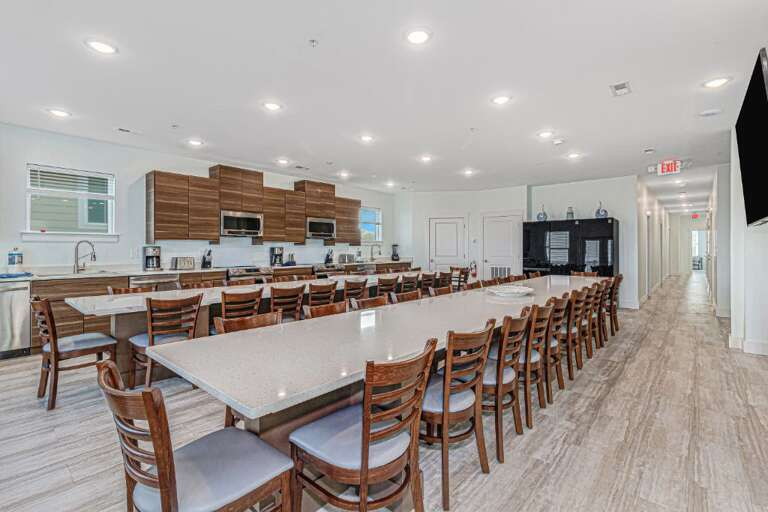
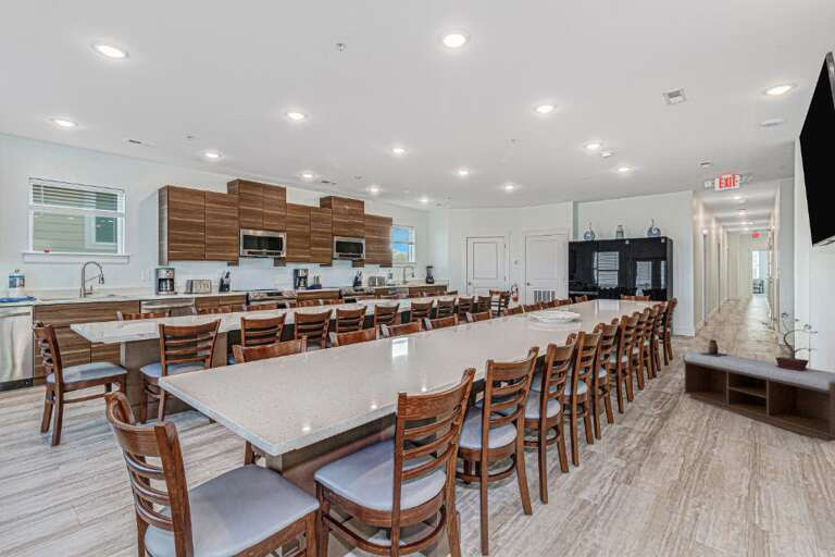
+ potted plant [760,311,820,371]
+ decorative vase [701,338,728,357]
+ bench [682,350,835,443]
